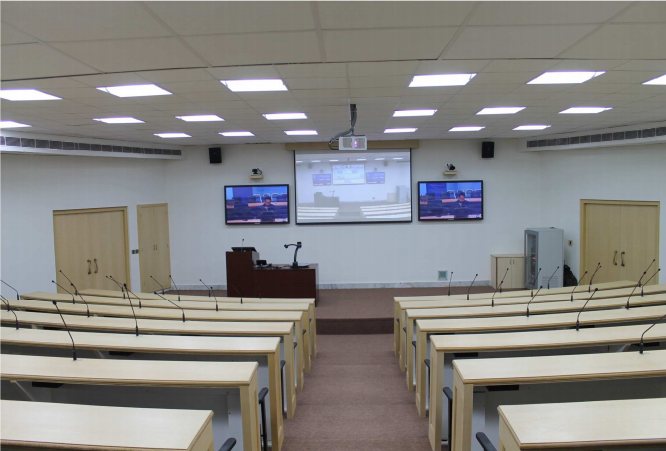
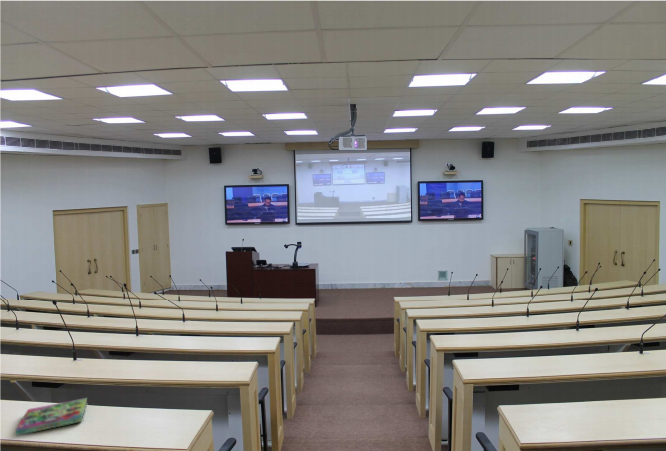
+ book [15,397,88,437]
